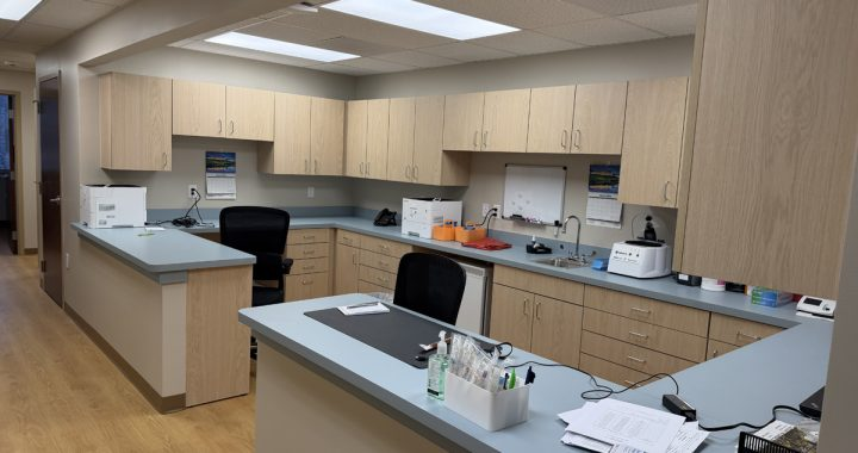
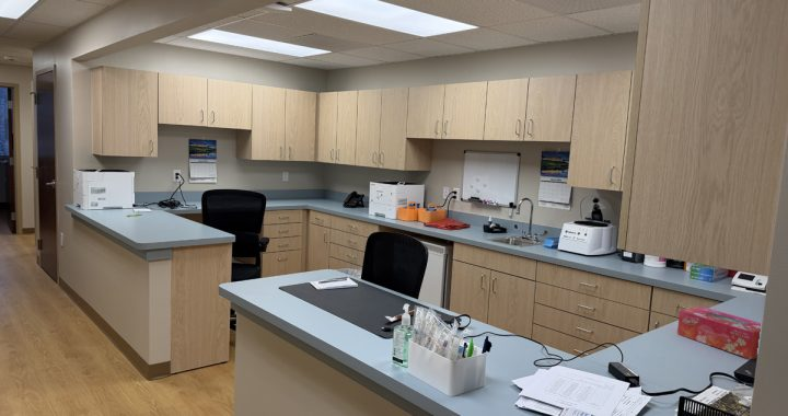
+ tissue box [676,305,762,360]
